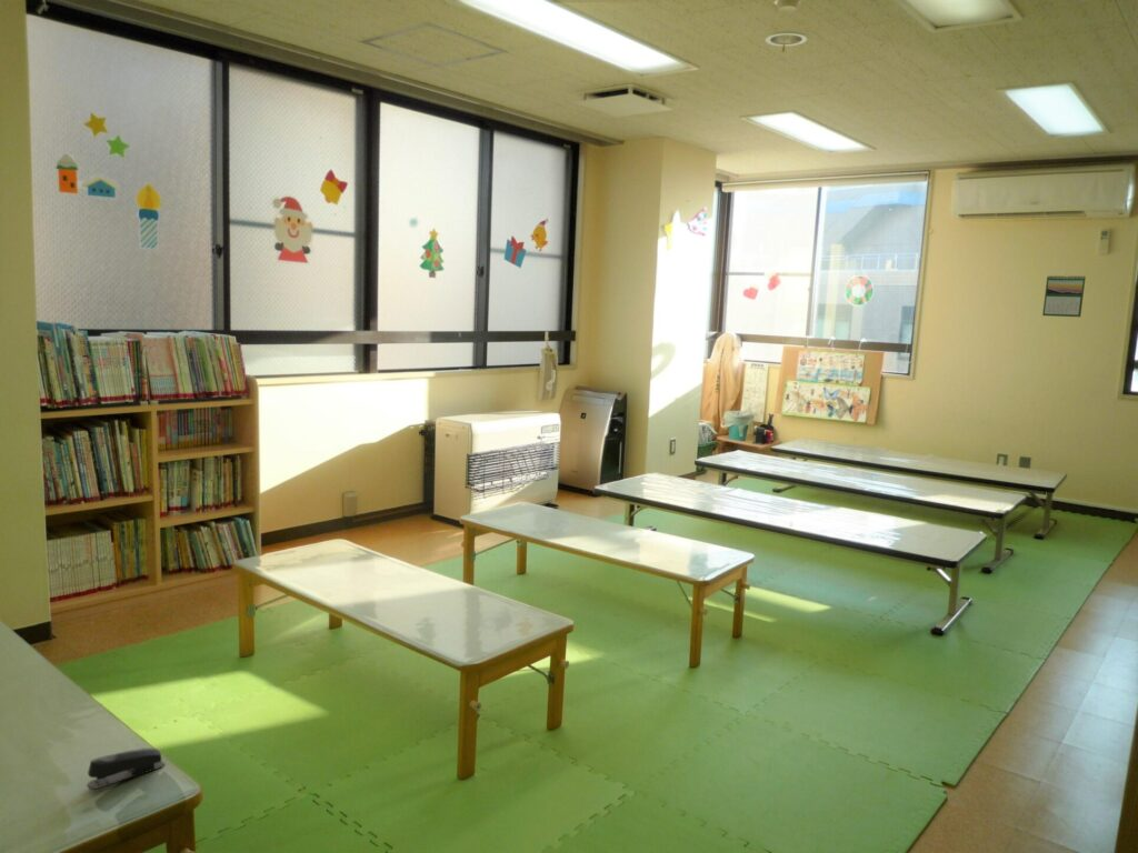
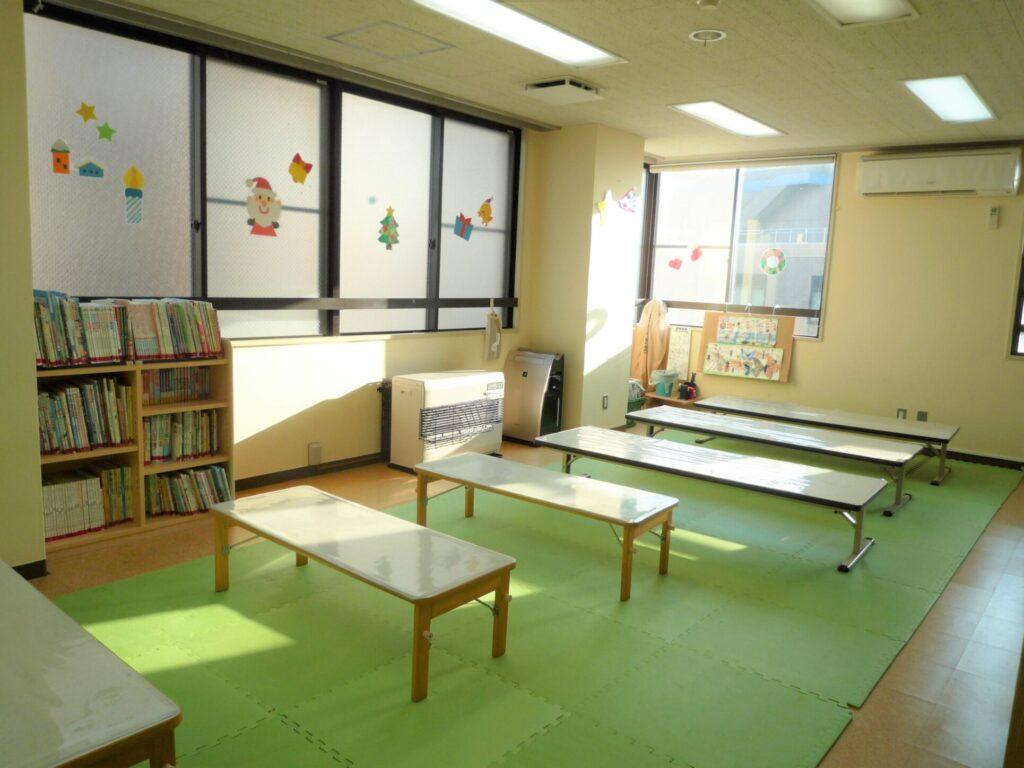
- calendar [1041,273,1087,318]
- stapler [86,746,166,791]
